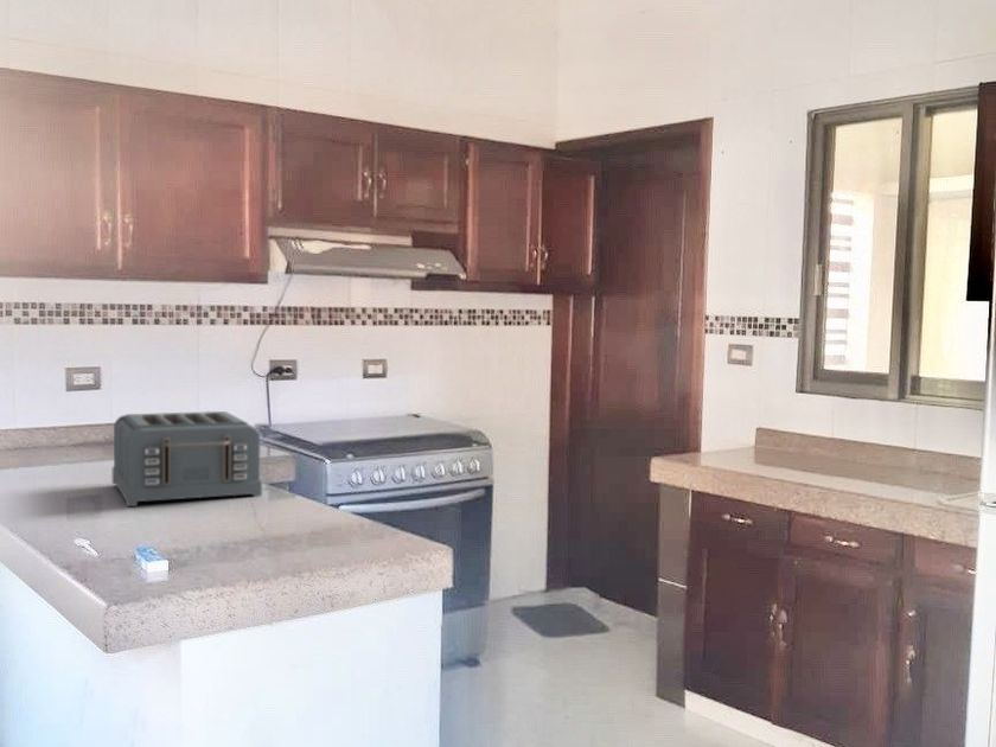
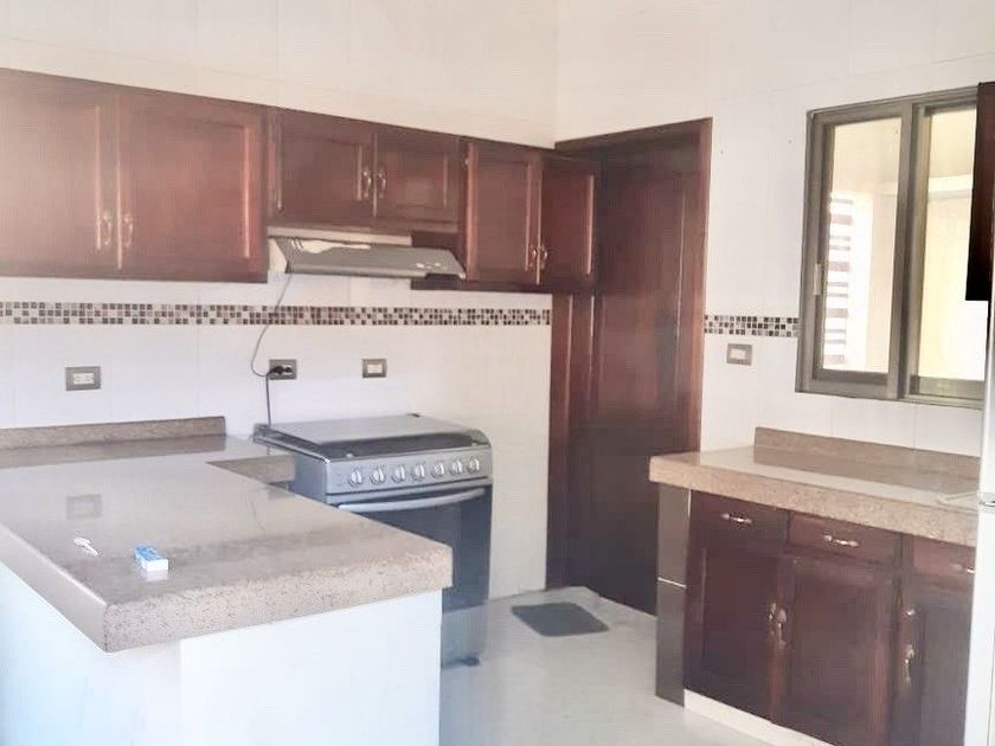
- toaster [111,410,263,507]
